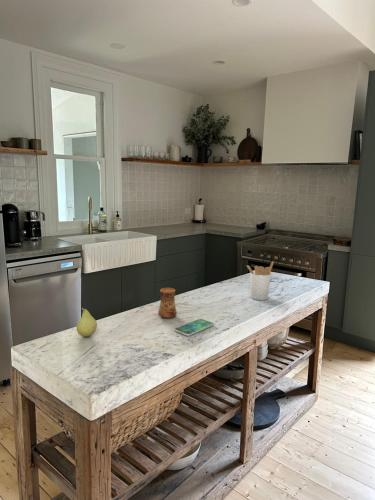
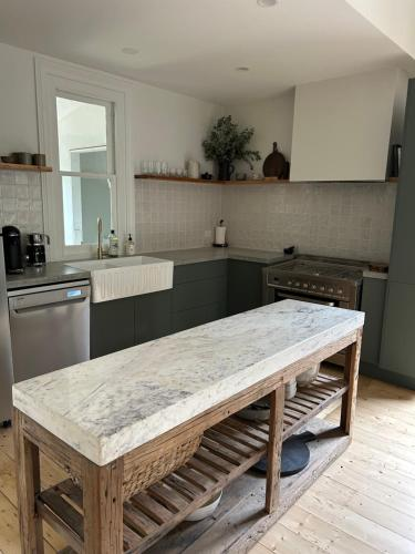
- fruit [76,307,98,337]
- utensil holder [245,261,275,301]
- smartphone [174,318,215,337]
- cup [157,287,178,319]
